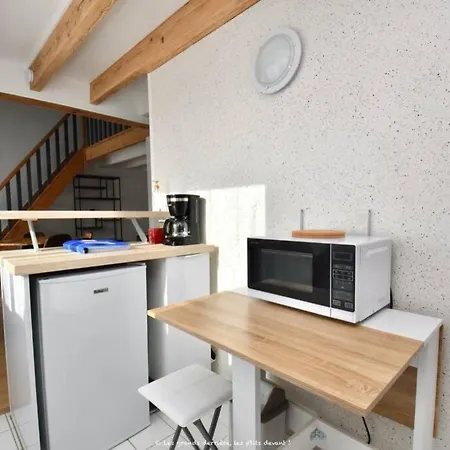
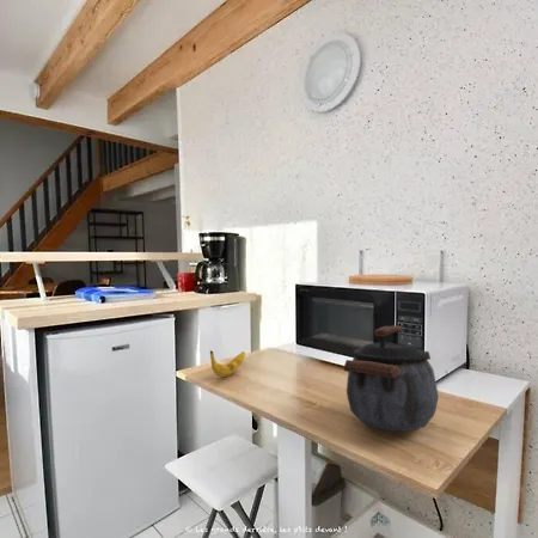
+ kettle [343,325,440,432]
+ banana [209,349,246,378]
